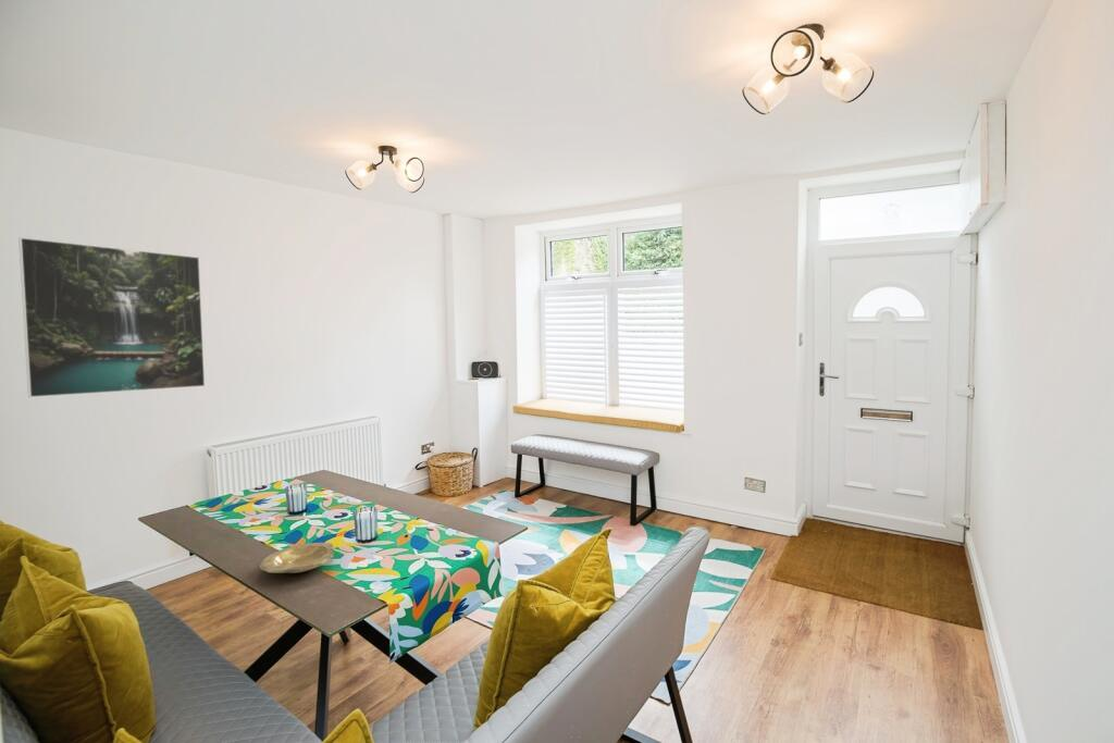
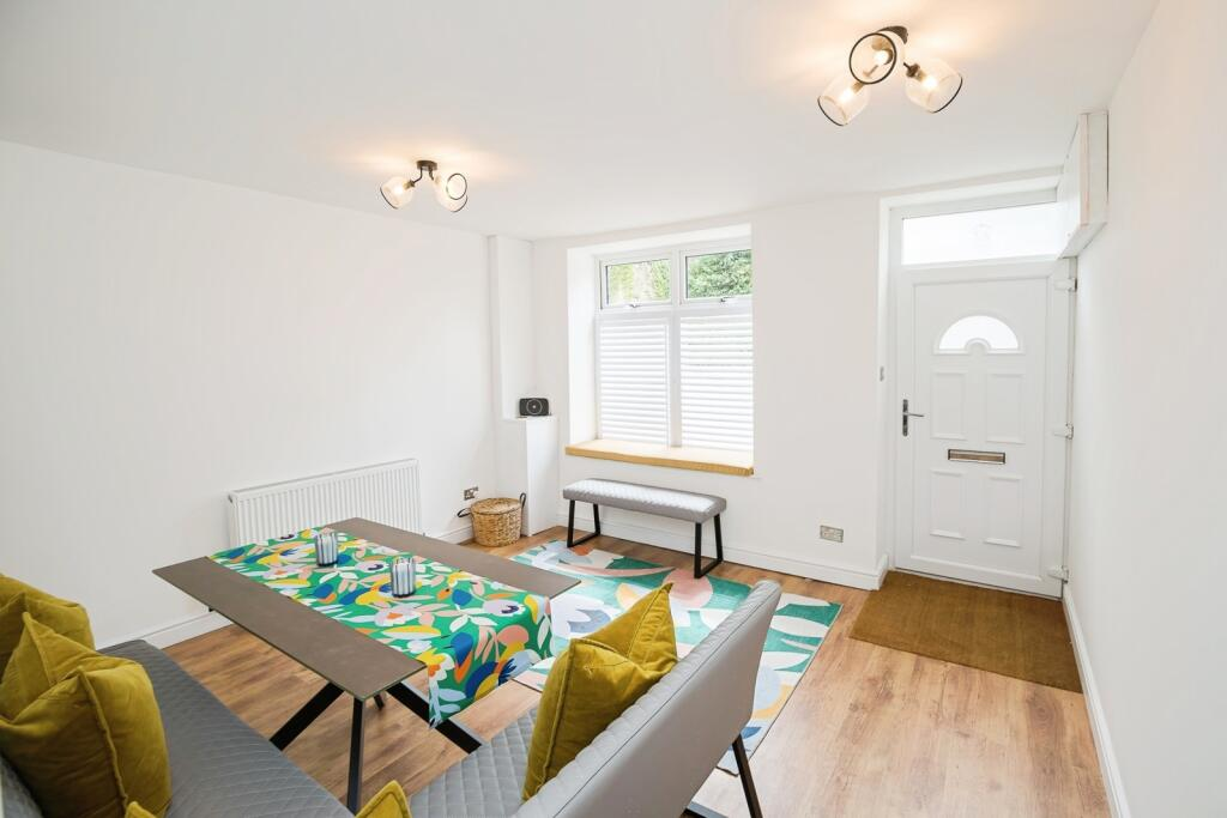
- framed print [17,236,206,398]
- plate [259,542,335,574]
